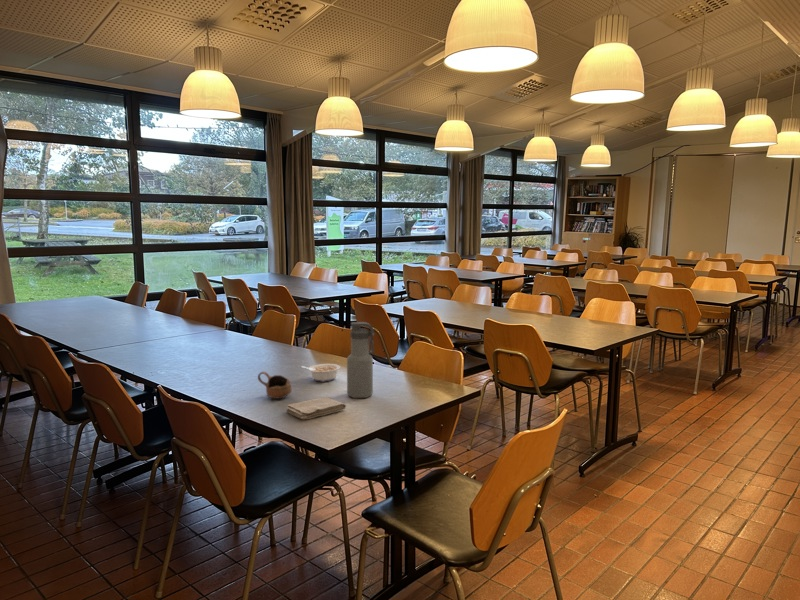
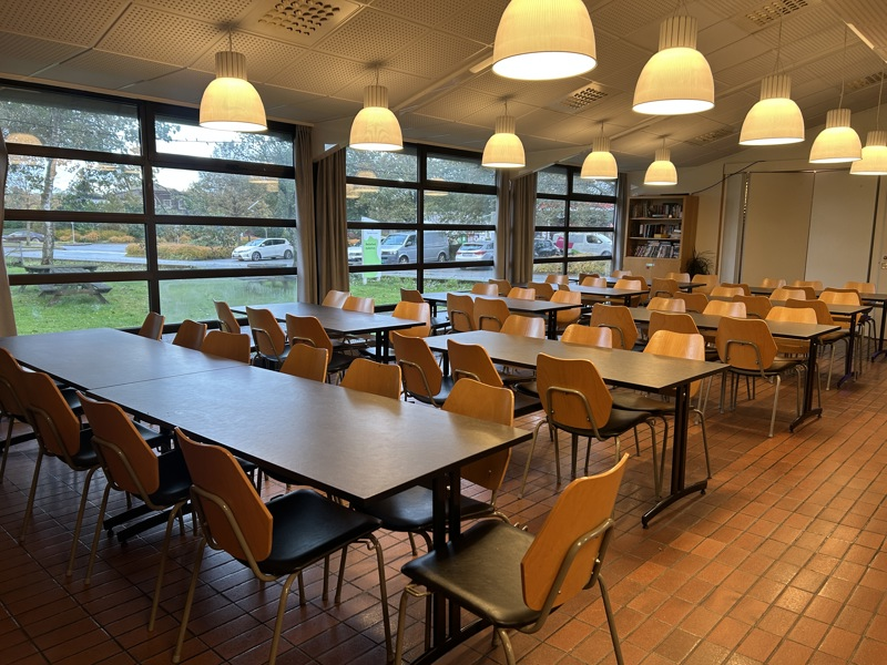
- water bottle [346,321,376,399]
- washcloth [285,396,347,420]
- cup [257,371,292,400]
- legume [301,363,341,383]
